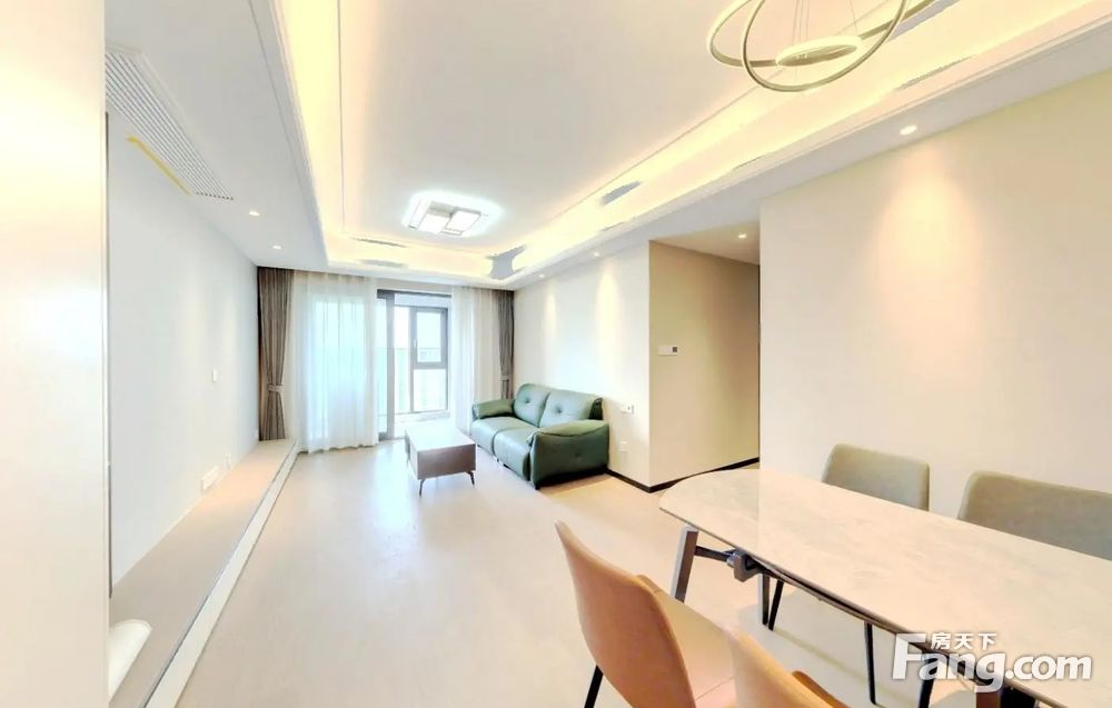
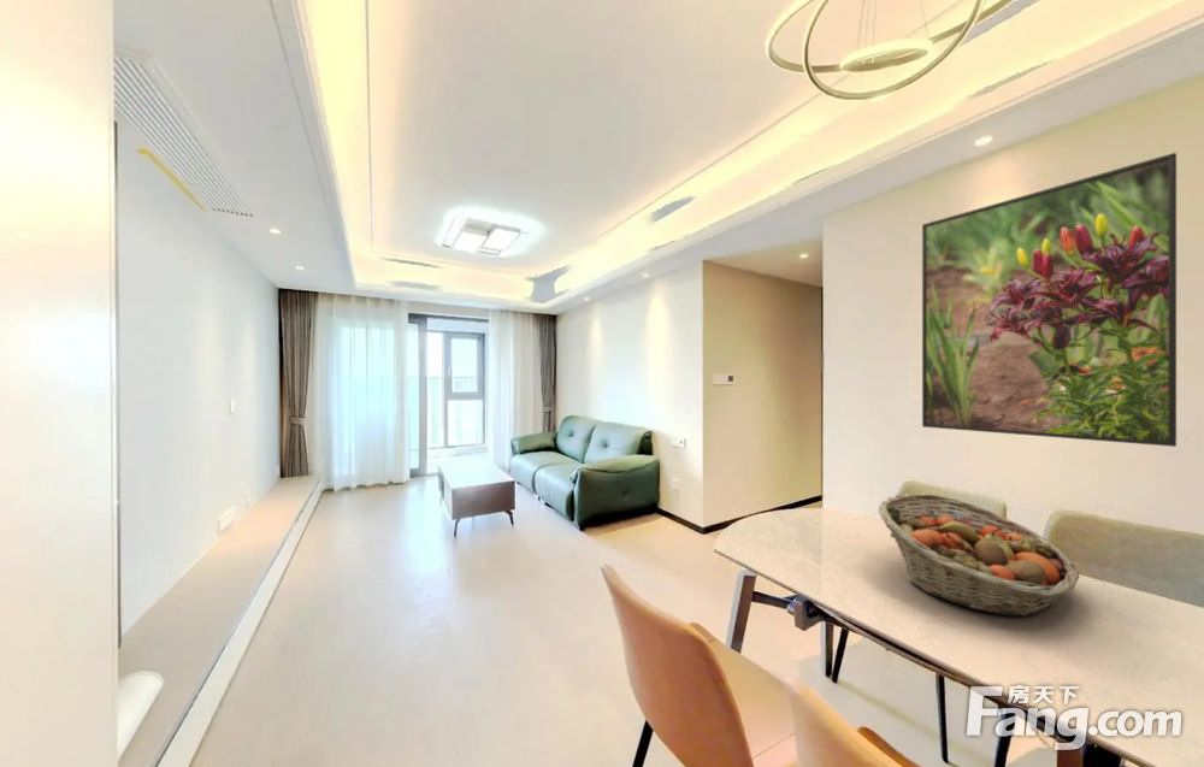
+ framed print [921,152,1178,448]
+ fruit basket [878,492,1080,618]
